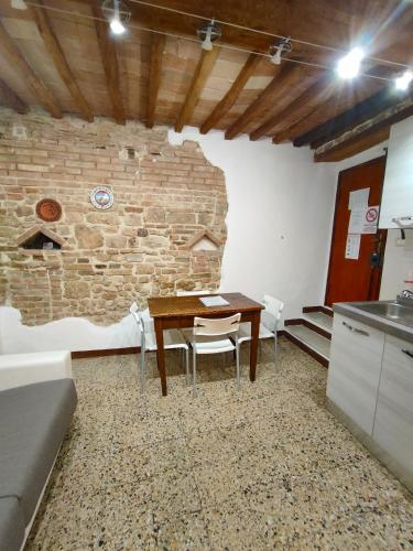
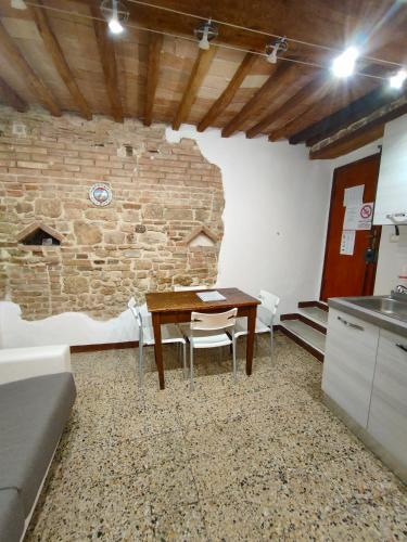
- decorative plate [35,197,63,224]
